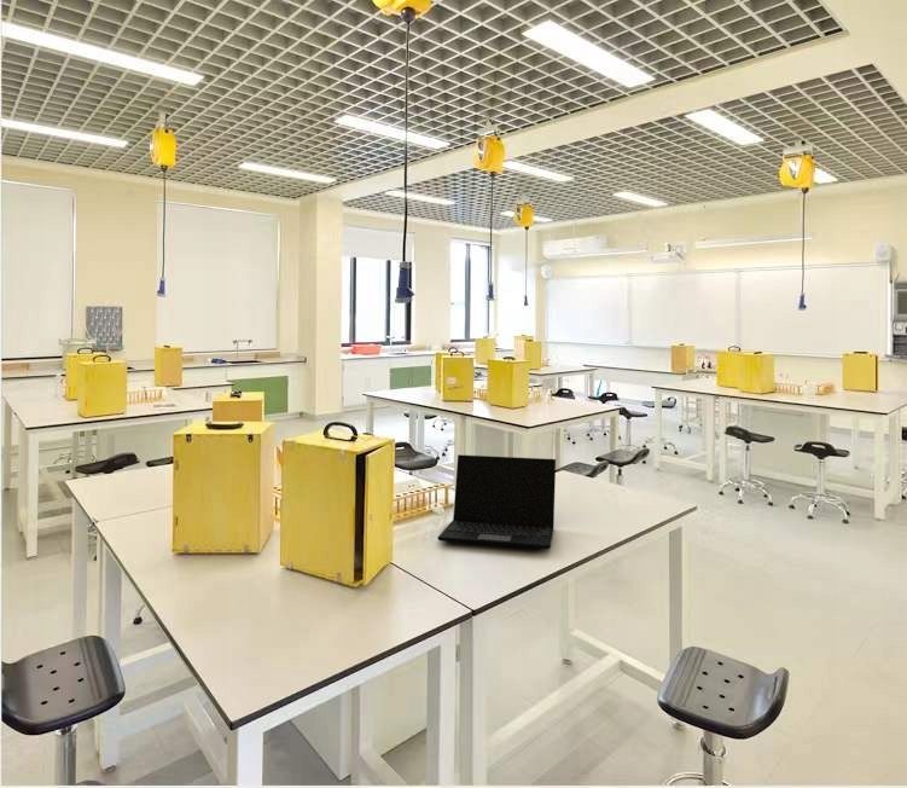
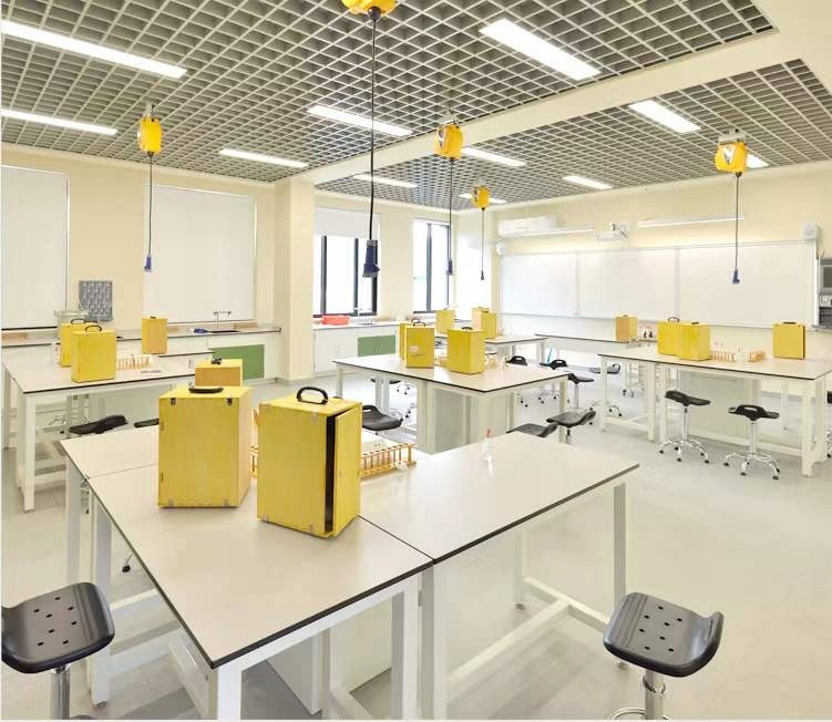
- laptop [437,453,557,550]
